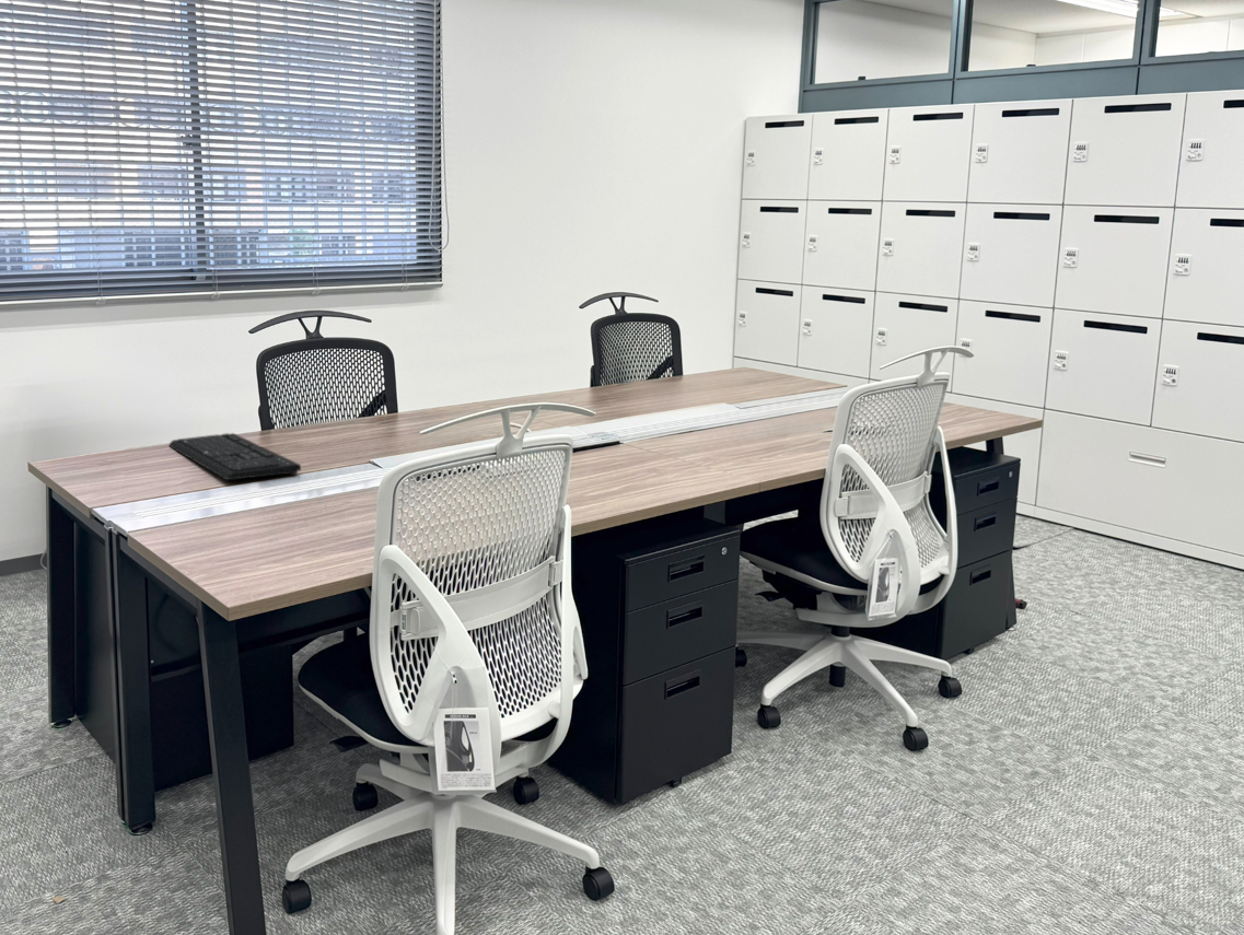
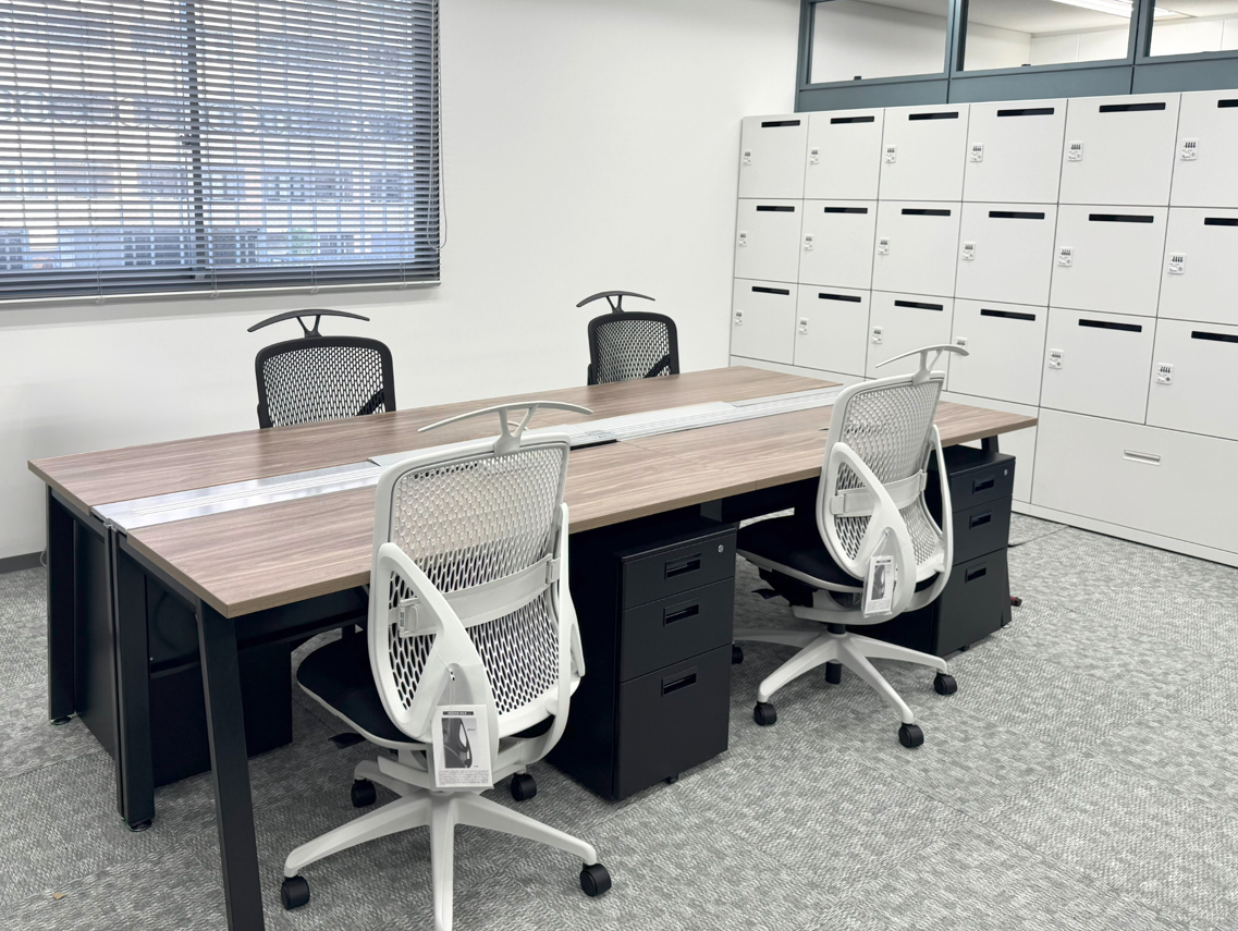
- keyboard [167,432,302,481]
